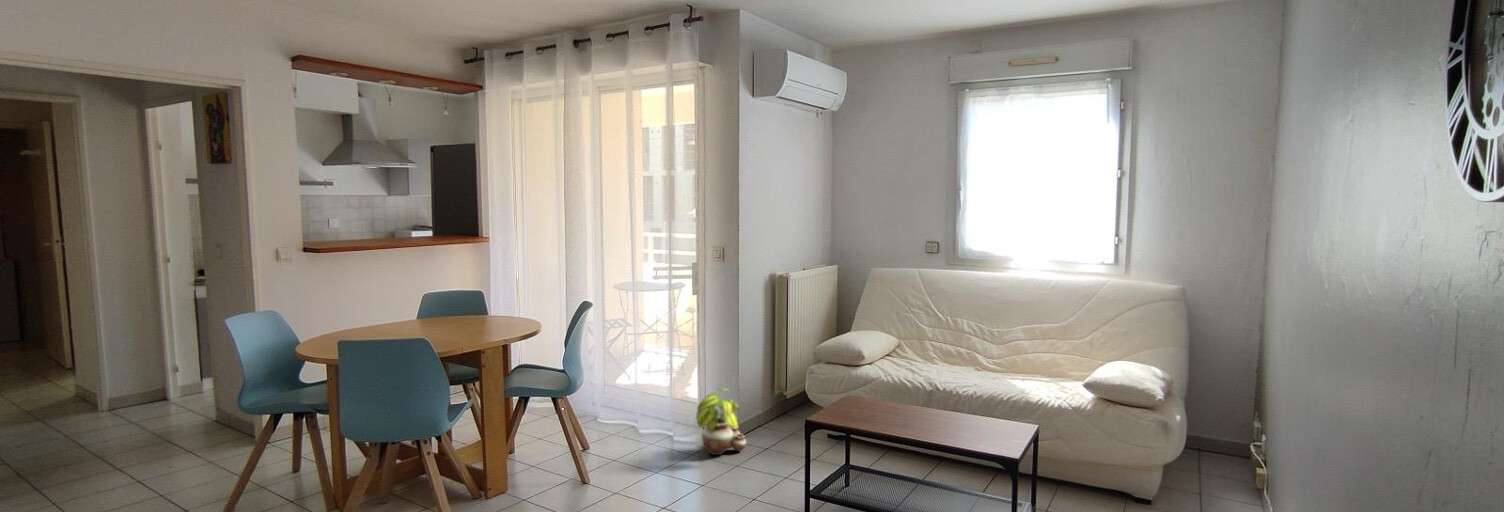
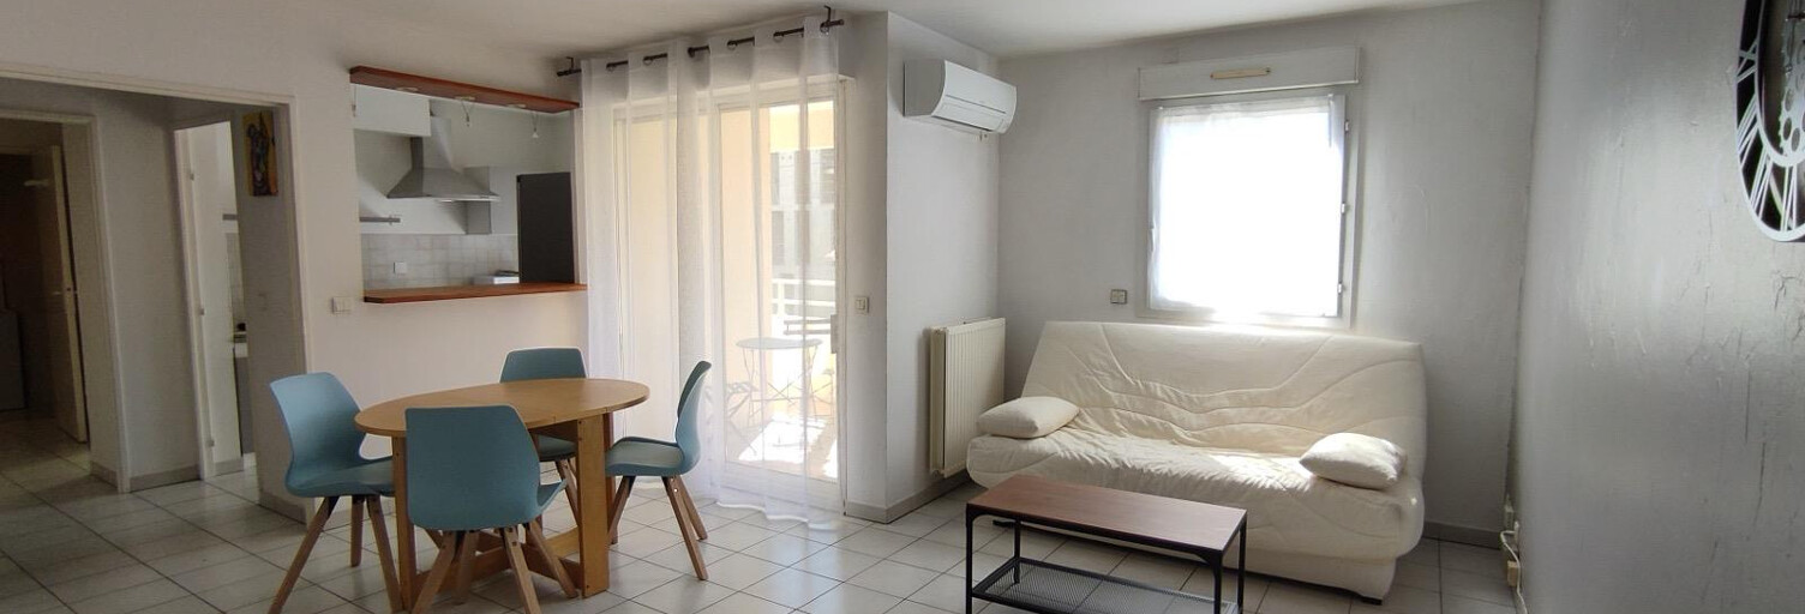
- potted plant [695,387,747,456]
